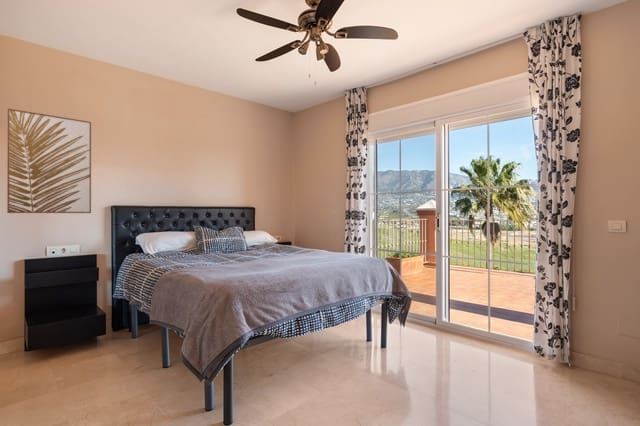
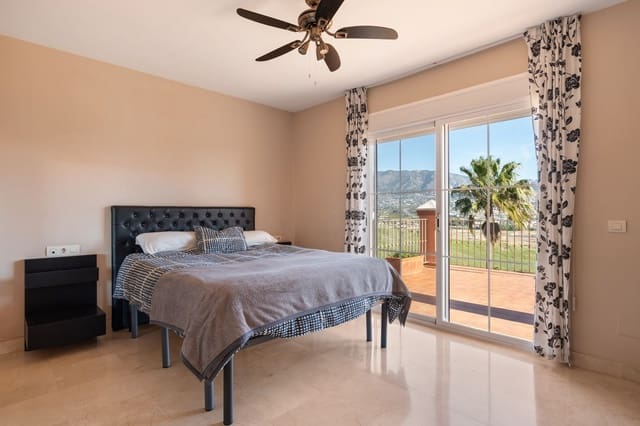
- wall art [6,108,92,214]
